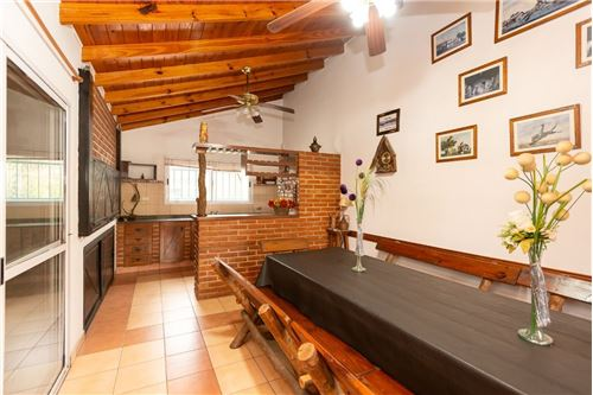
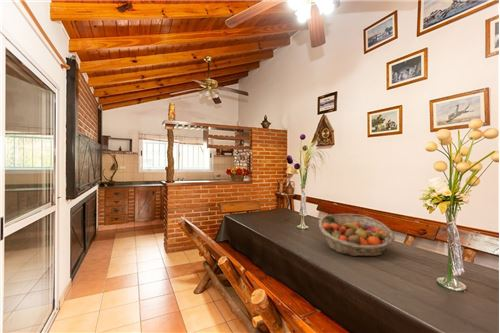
+ fruit basket [318,213,396,257]
